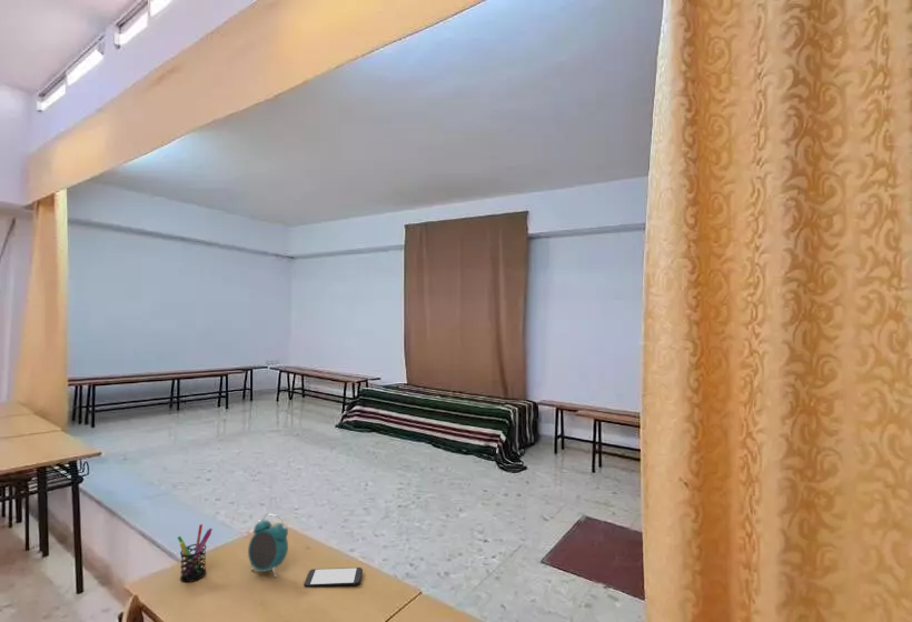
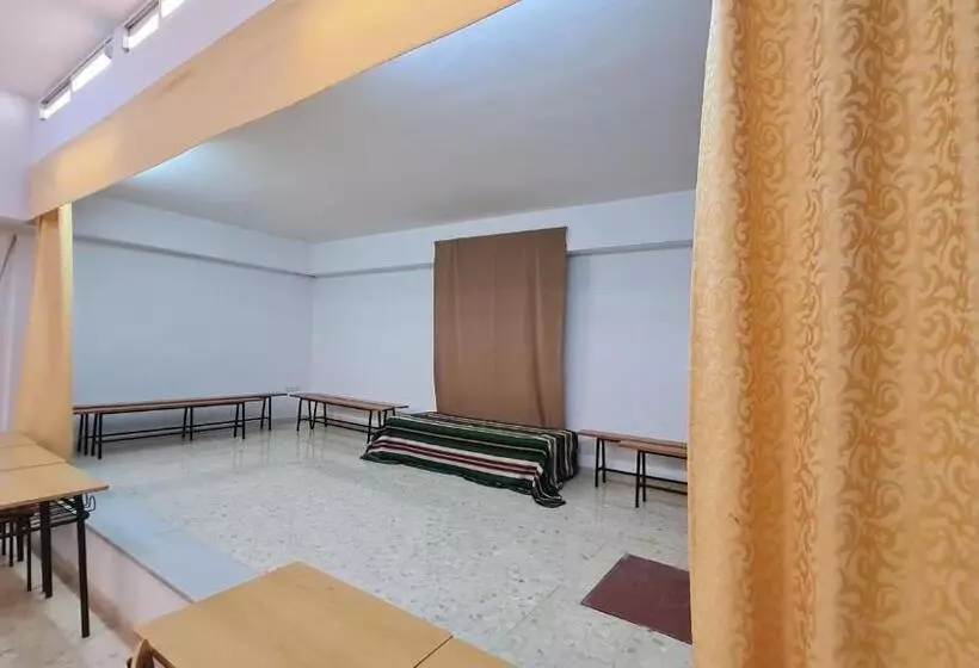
- alarm clock [247,513,289,579]
- pen holder [177,523,214,583]
- smartphone [304,566,364,589]
